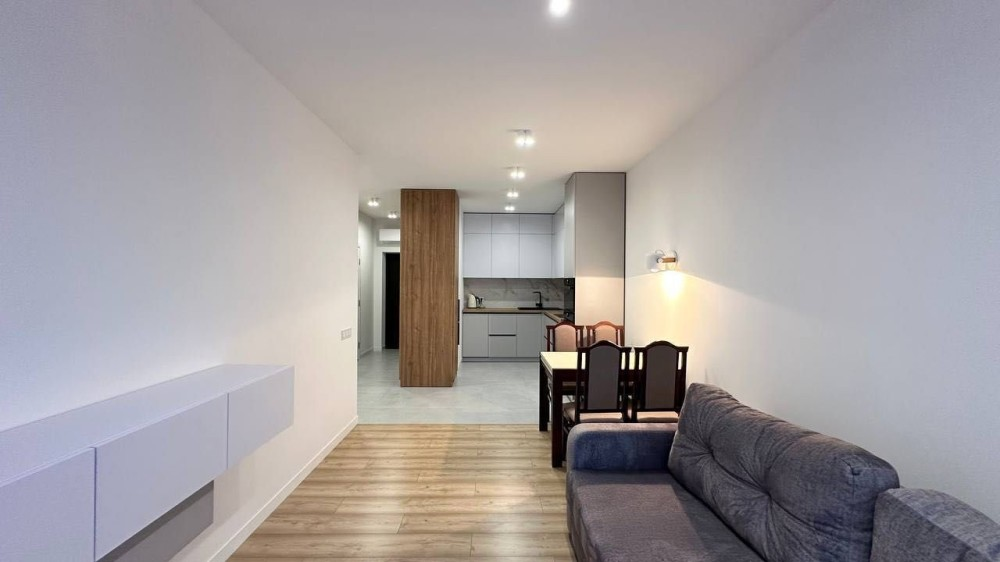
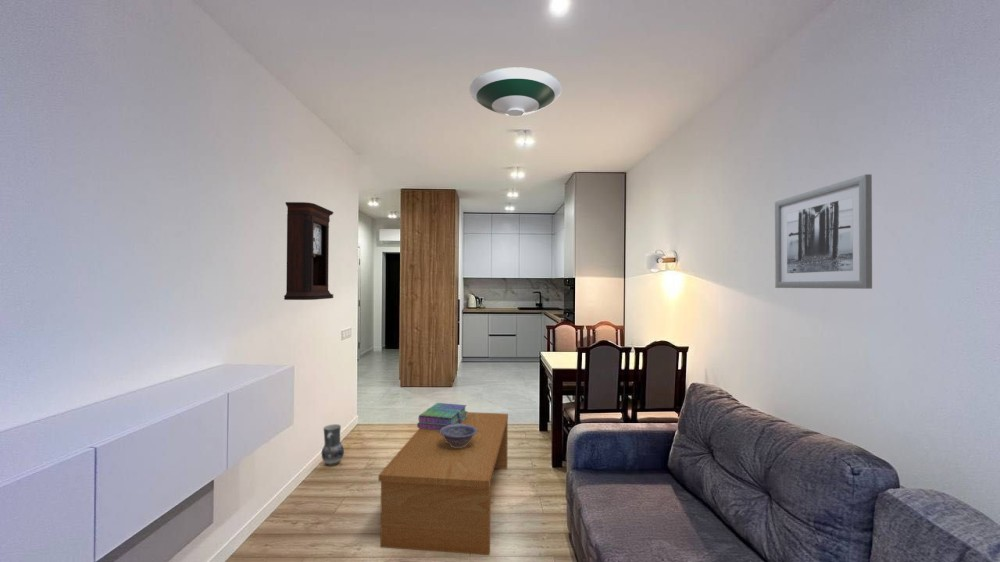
+ vase [321,423,345,467]
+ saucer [469,66,563,118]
+ decorative bowl [440,424,477,448]
+ coffee table [377,411,509,556]
+ wall art [774,173,873,290]
+ stack of books [416,402,469,430]
+ pendulum clock [283,201,334,301]
